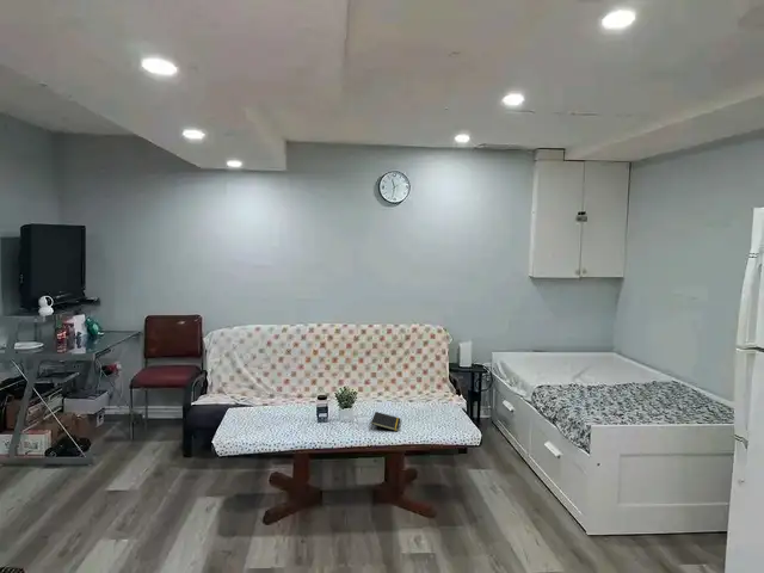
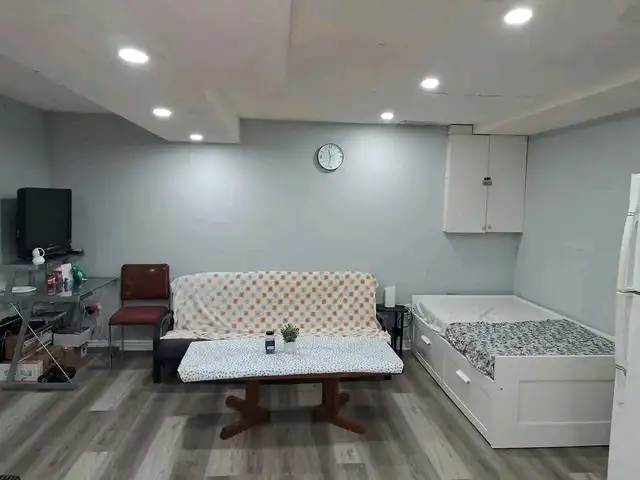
- notepad [370,411,401,432]
